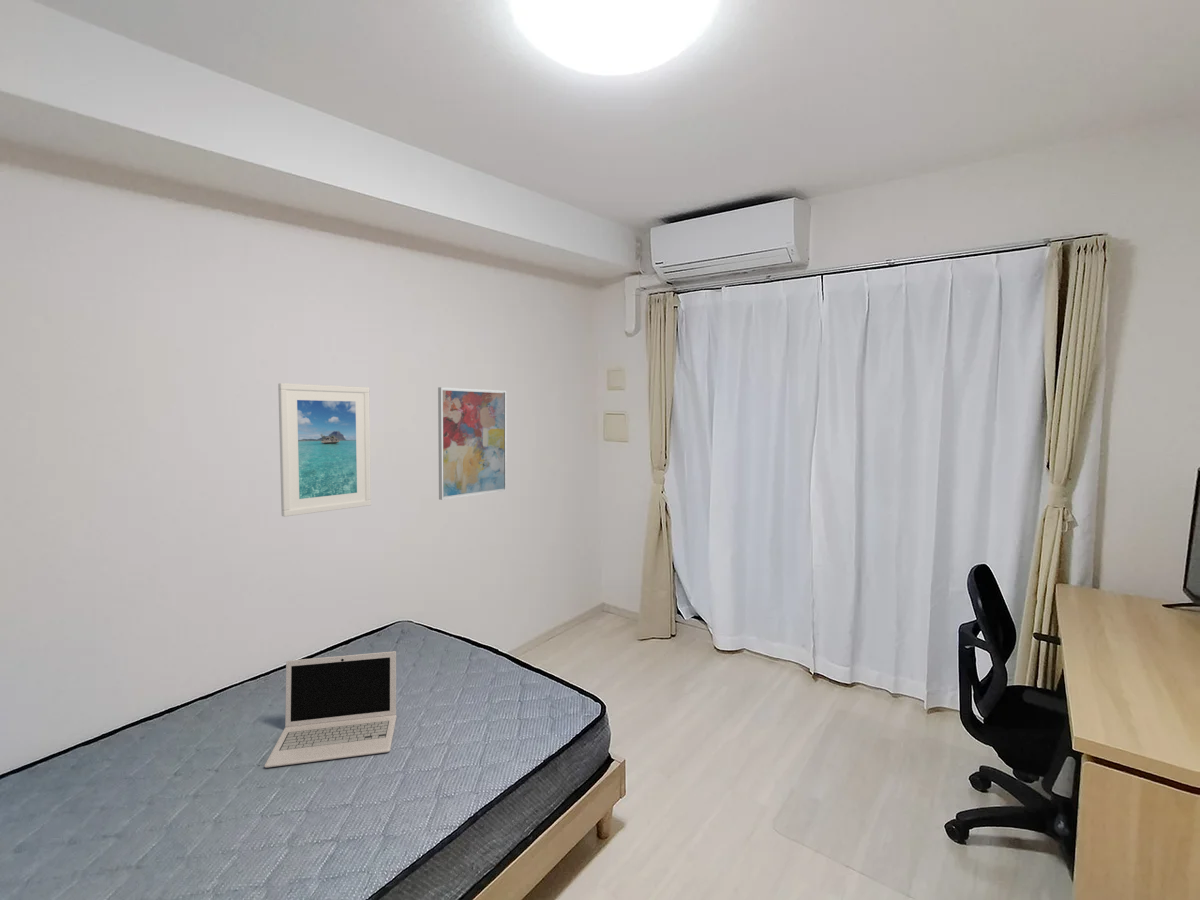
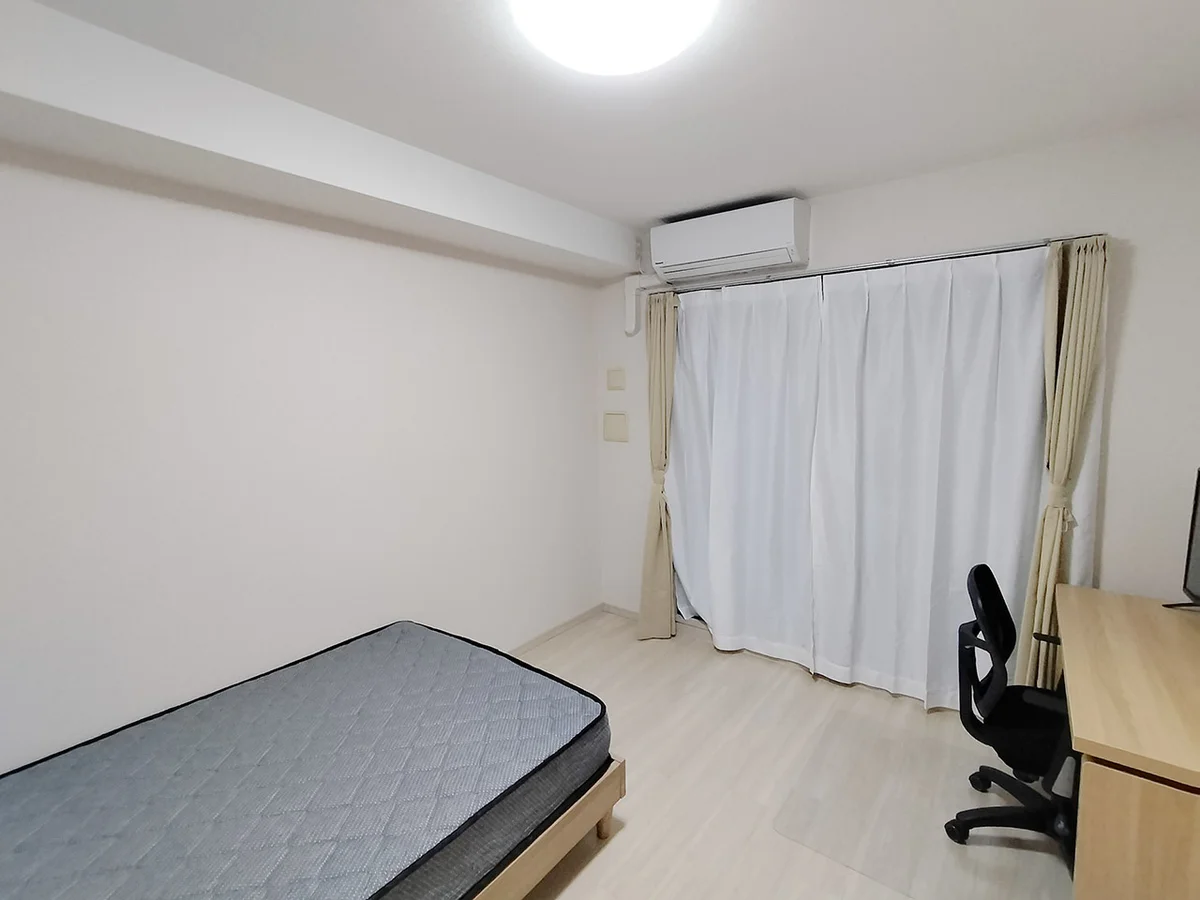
- wall art [437,386,507,501]
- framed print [277,382,372,518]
- laptop [264,650,398,769]
